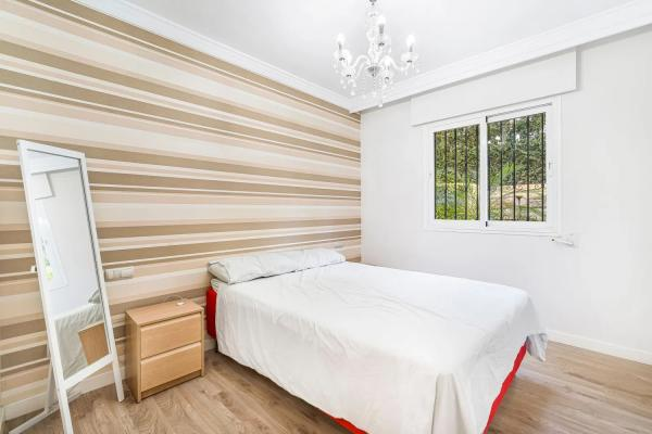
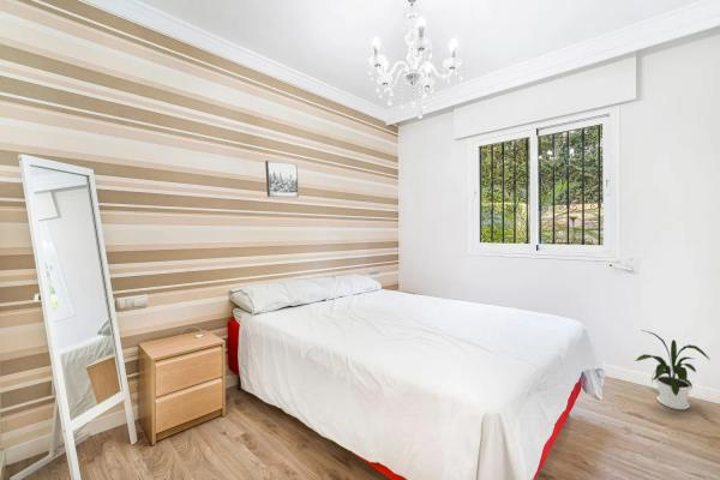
+ house plant [632,329,710,410]
+ wall art [264,160,300,199]
